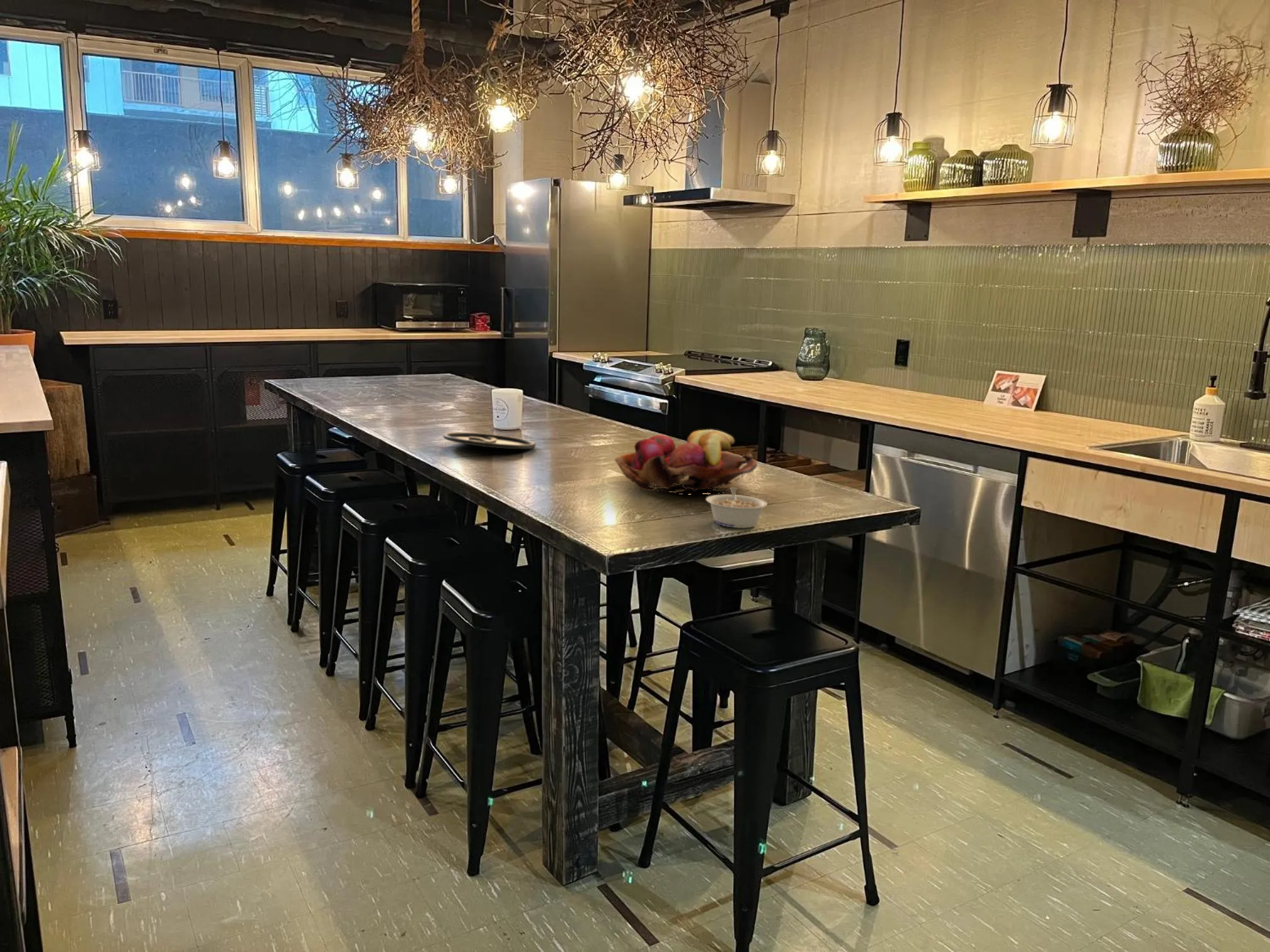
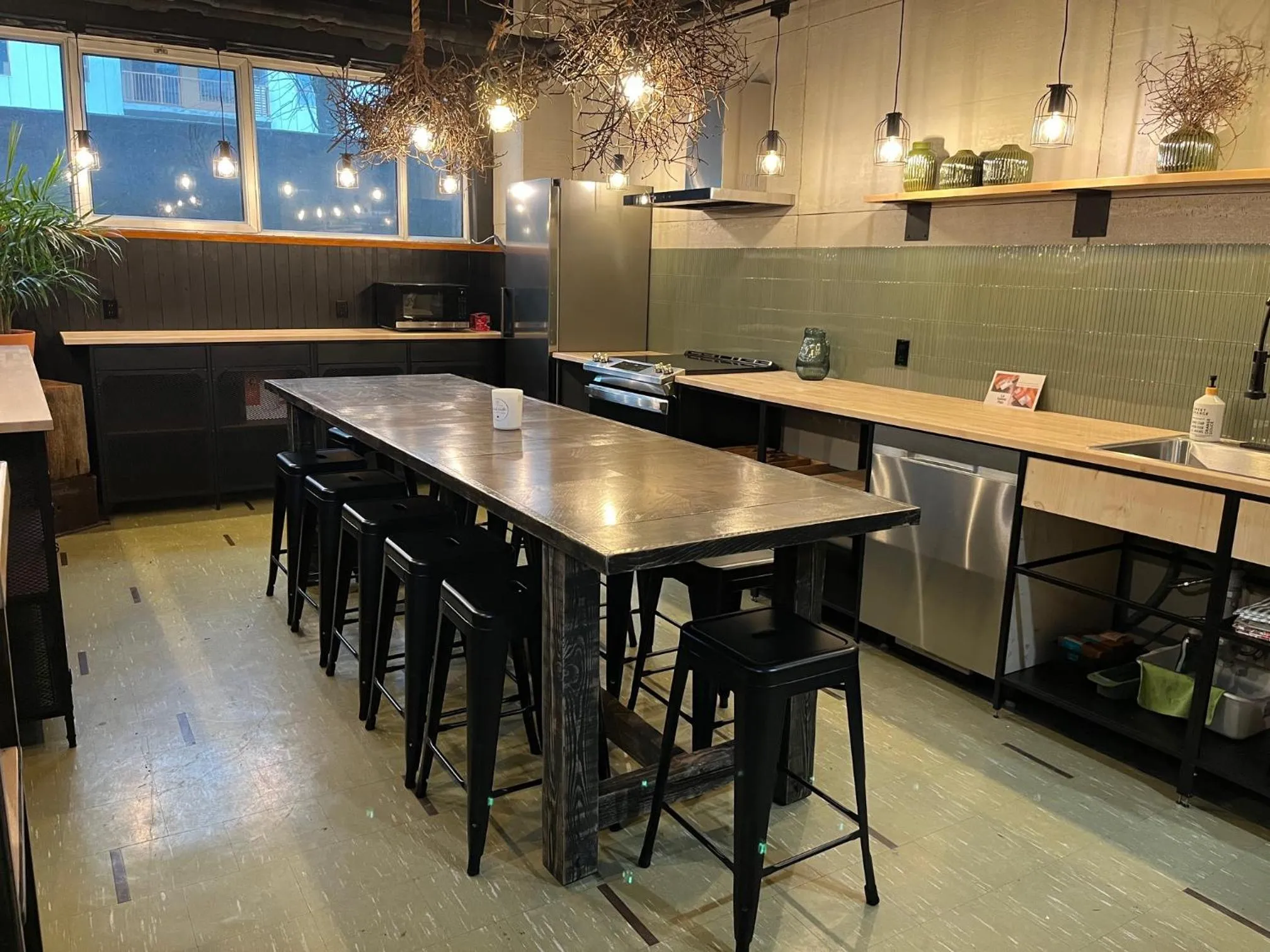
- legume [706,487,768,529]
- fruit basket [614,429,758,495]
- plate [442,431,536,450]
